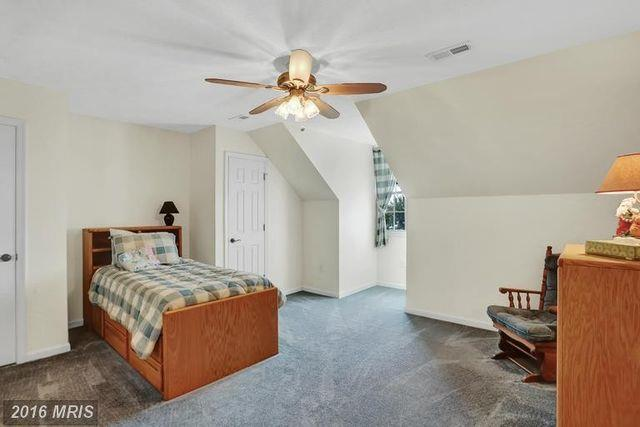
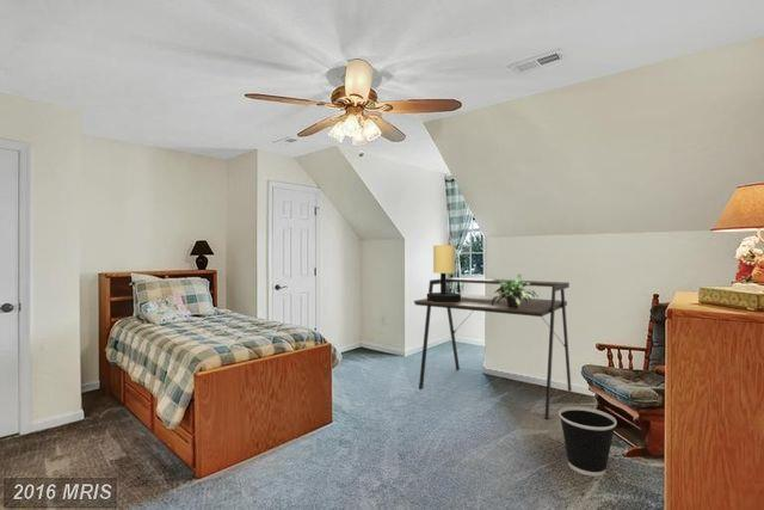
+ potted plant [492,274,540,308]
+ desk [413,277,573,420]
+ table lamp [426,244,461,302]
+ wastebasket [557,406,617,477]
